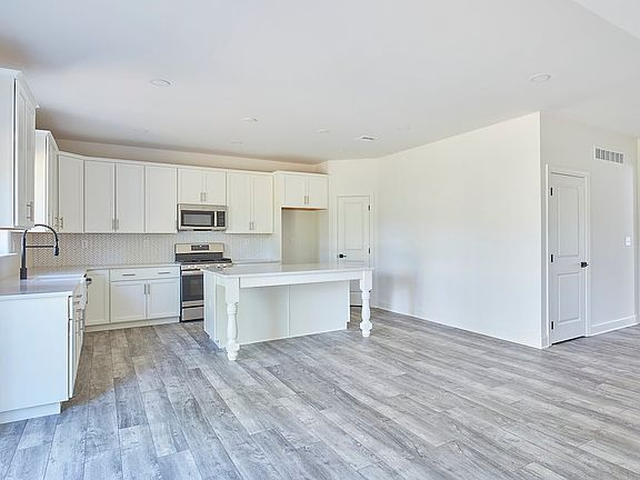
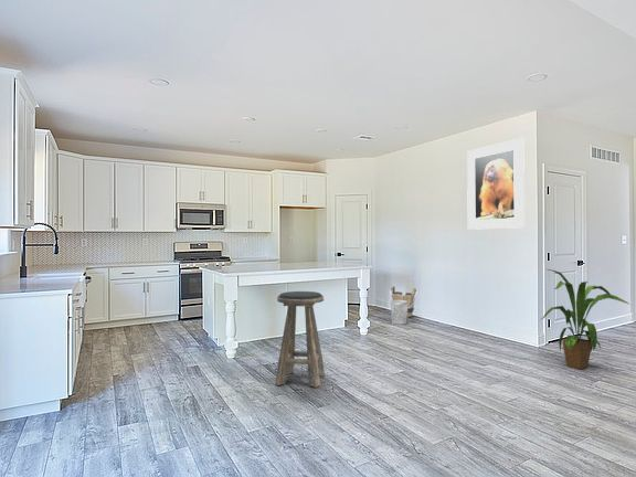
+ wooden bucket [389,285,418,319]
+ house plant [541,268,630,371]
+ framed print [466,137,526,231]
+ stool [275,290,326,389]
+ wastebasket [389,299,407,326]
